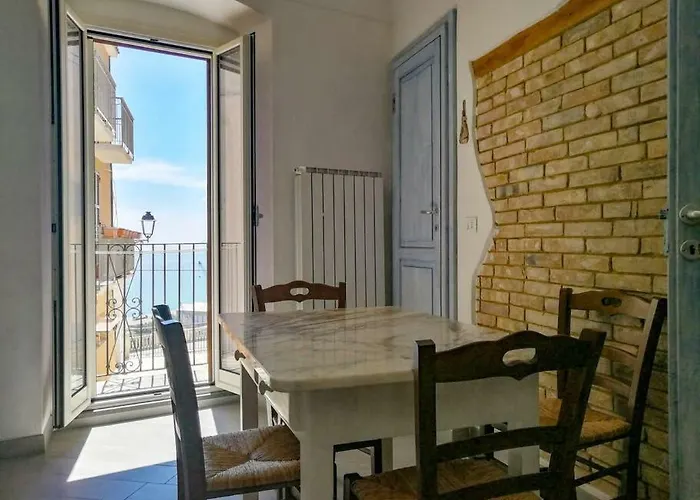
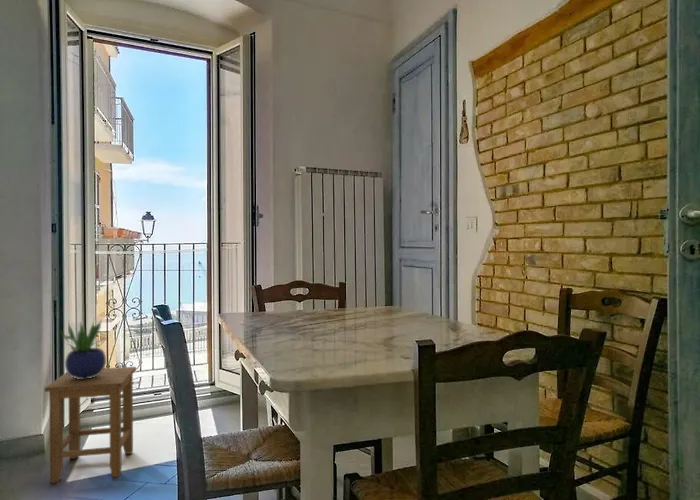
+ potted plant [58,316,107,379]
+ stool [44,366,137,484]
